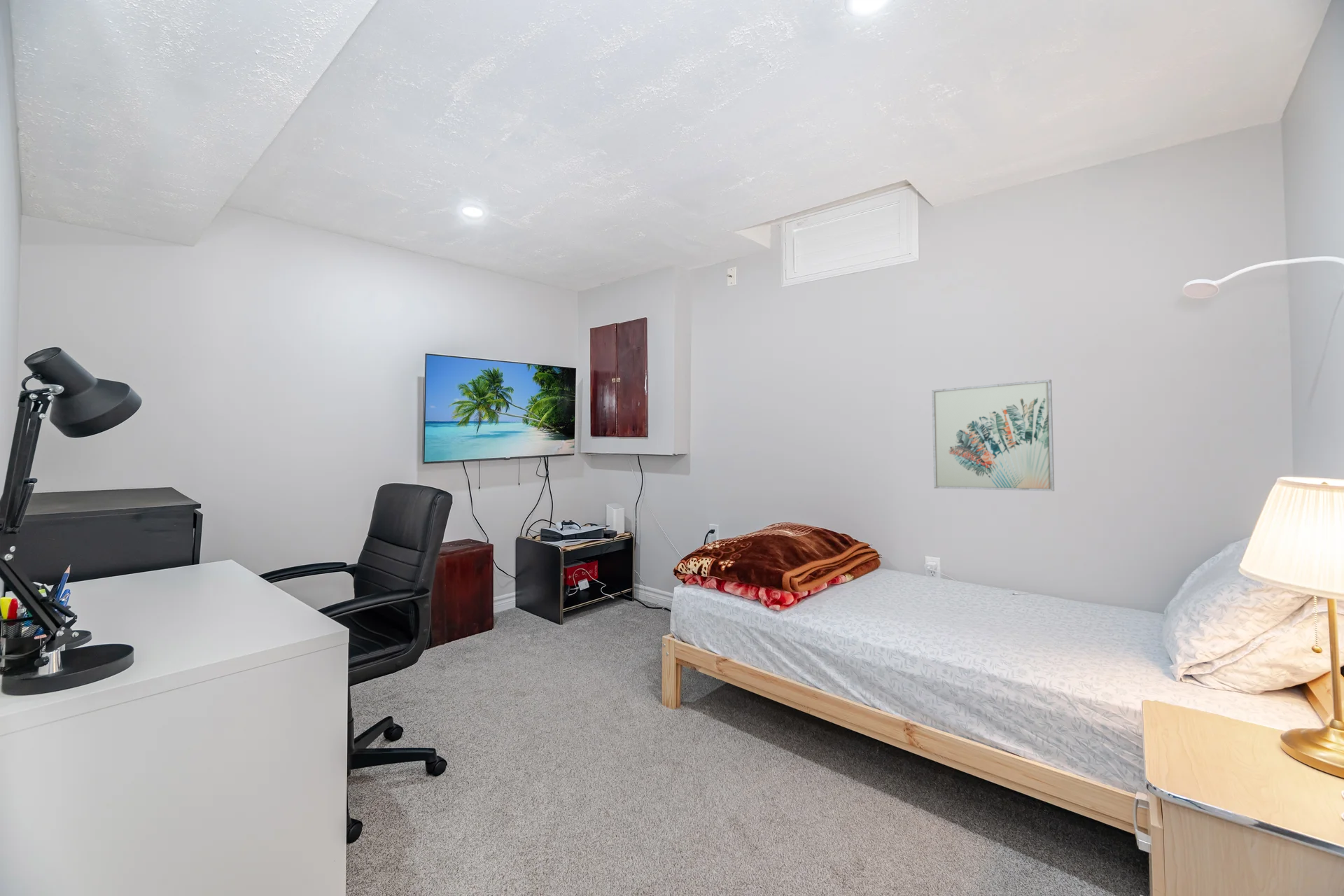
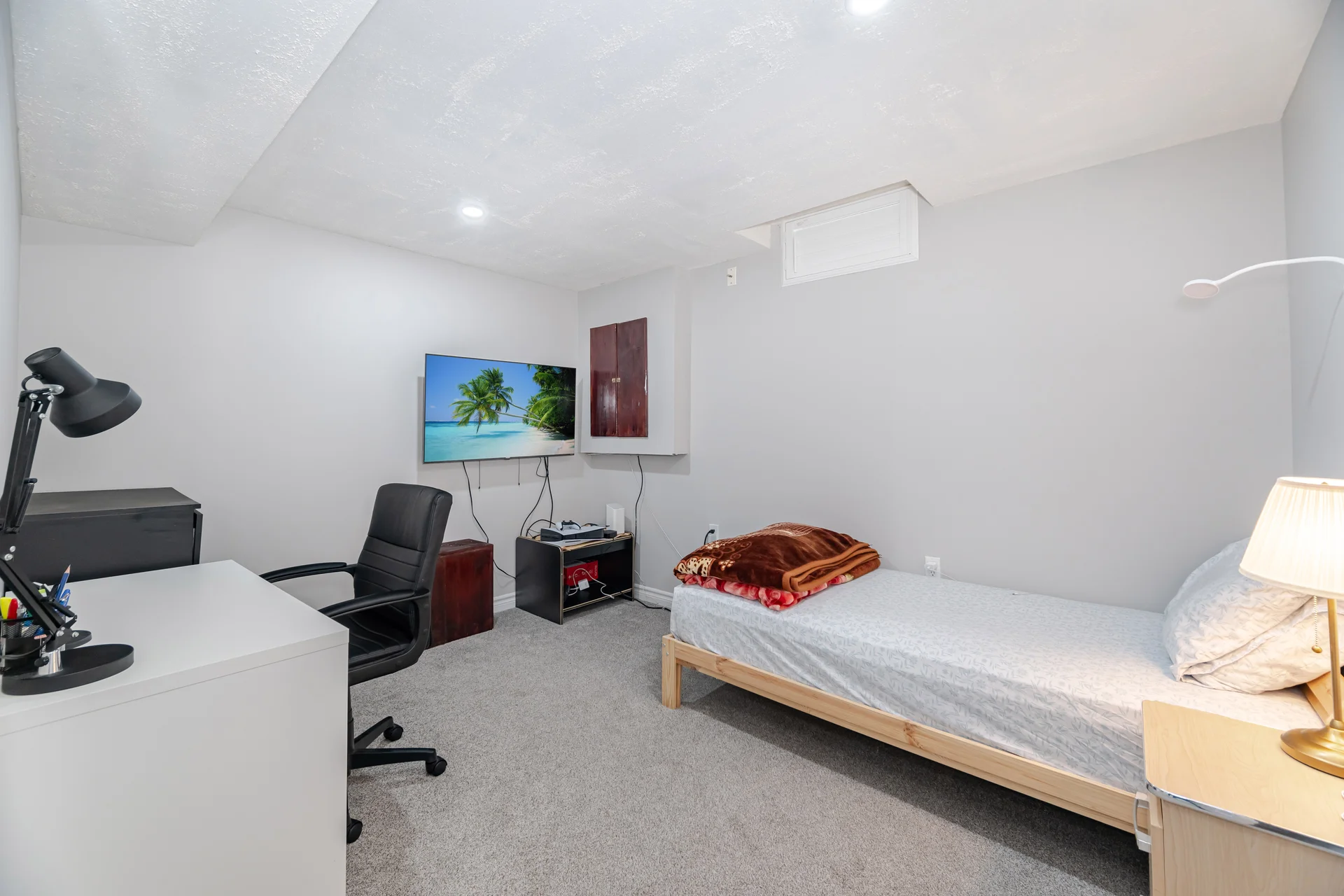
- wall art [931,379,1055,492]
